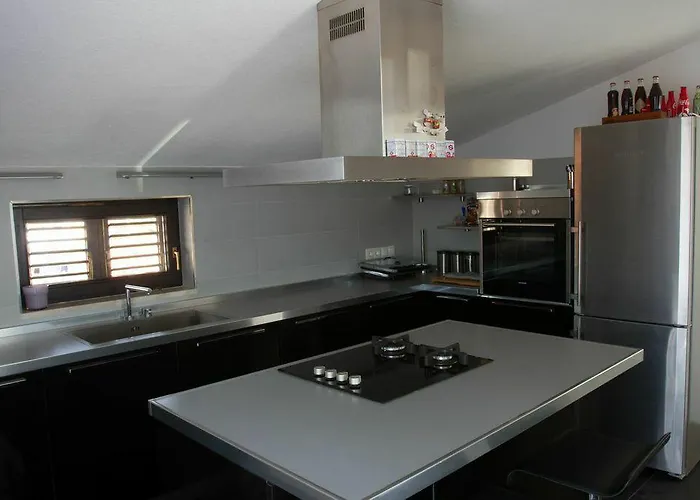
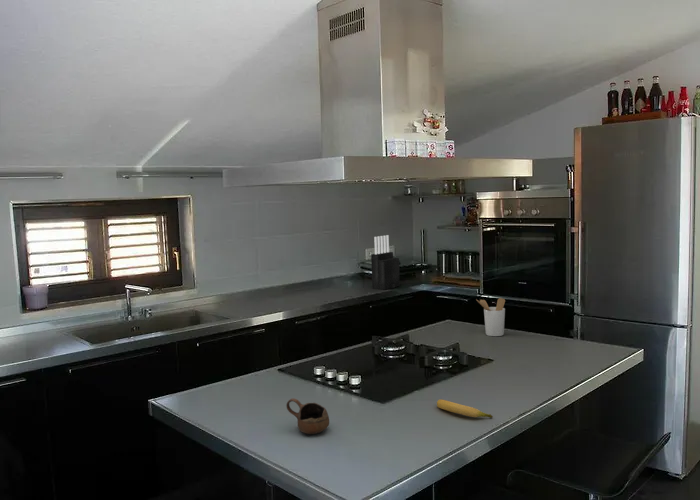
+ utensil holder [476,297,506,337]
+ cup [285,397,330,435]
+ knife block [370,234,401,291]
+ banana [436,398,494,419]
